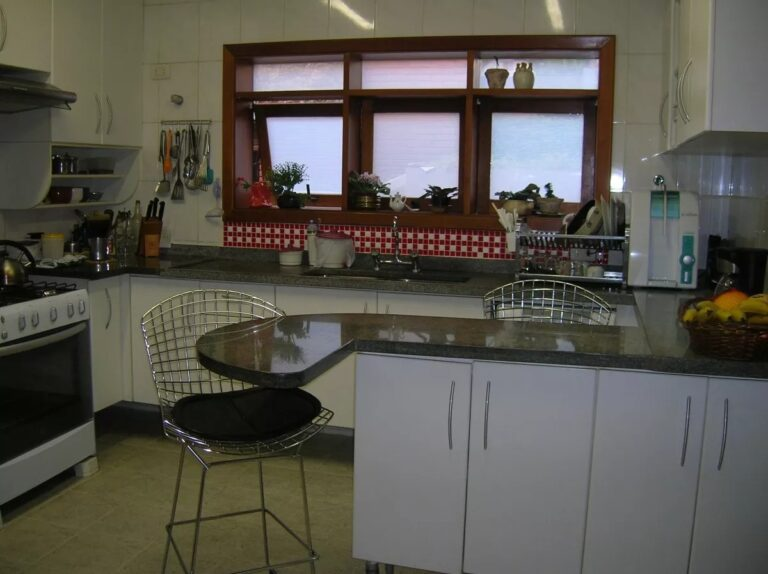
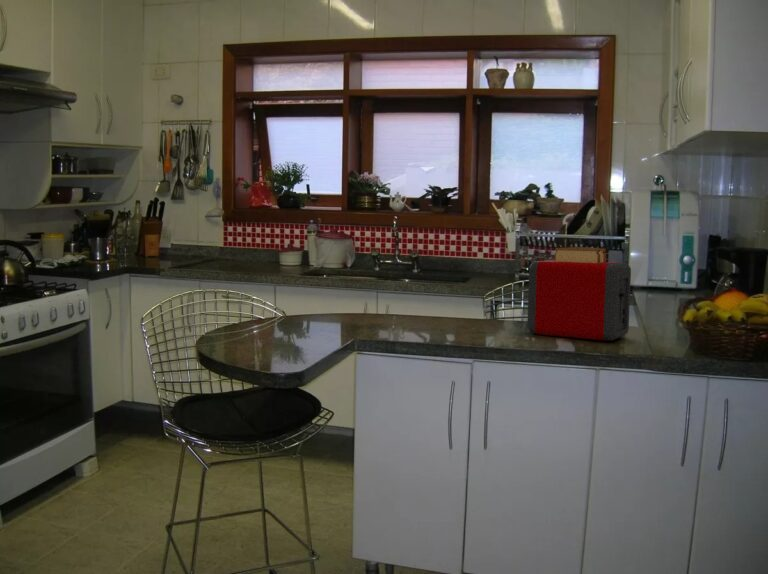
+ toaster [526,246,632,341]
